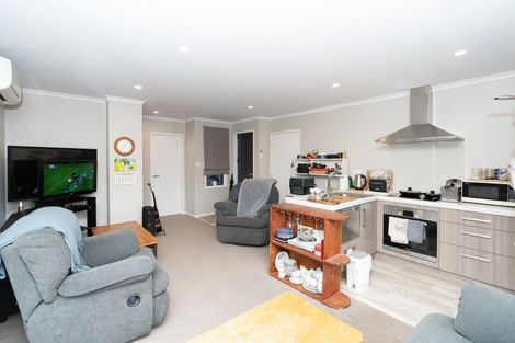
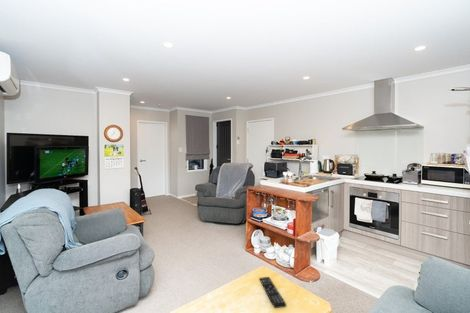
+ remote control [258,276,287,309]
